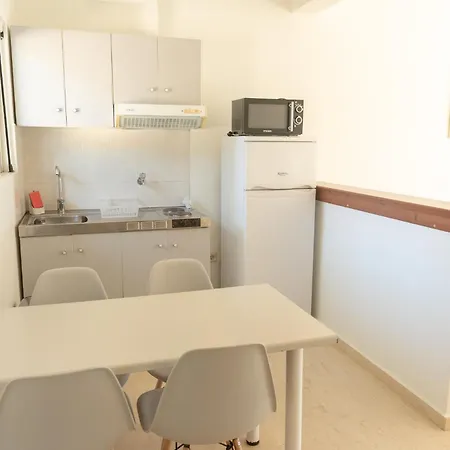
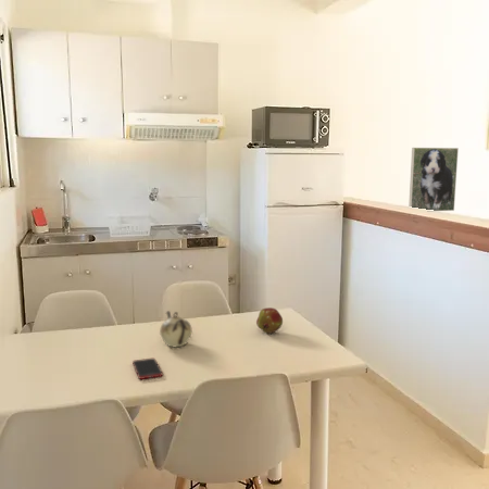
+ teapot [159,310,193,348]
+ cell phone [131,358,164,380]
+ fruit [255,306,284,335]
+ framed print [408,147,460,212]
